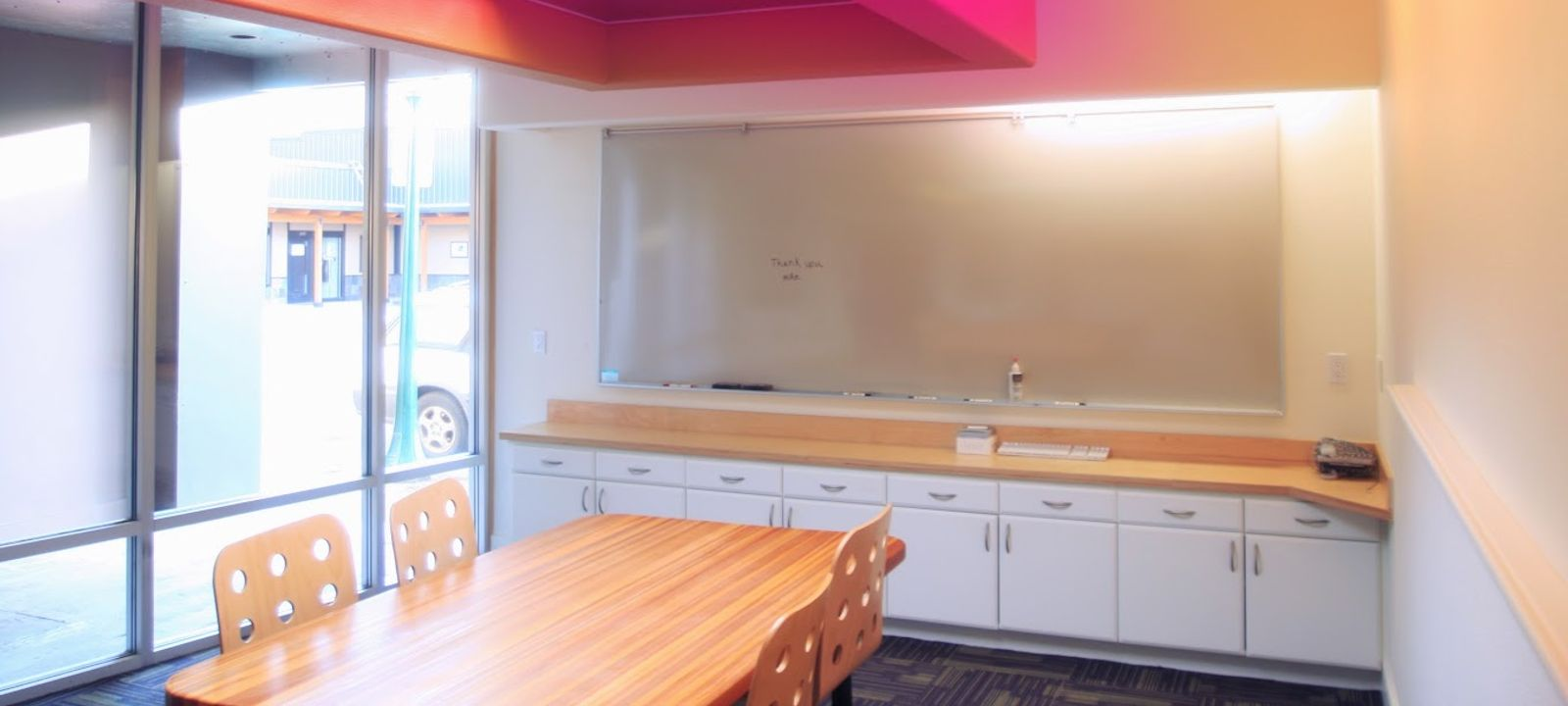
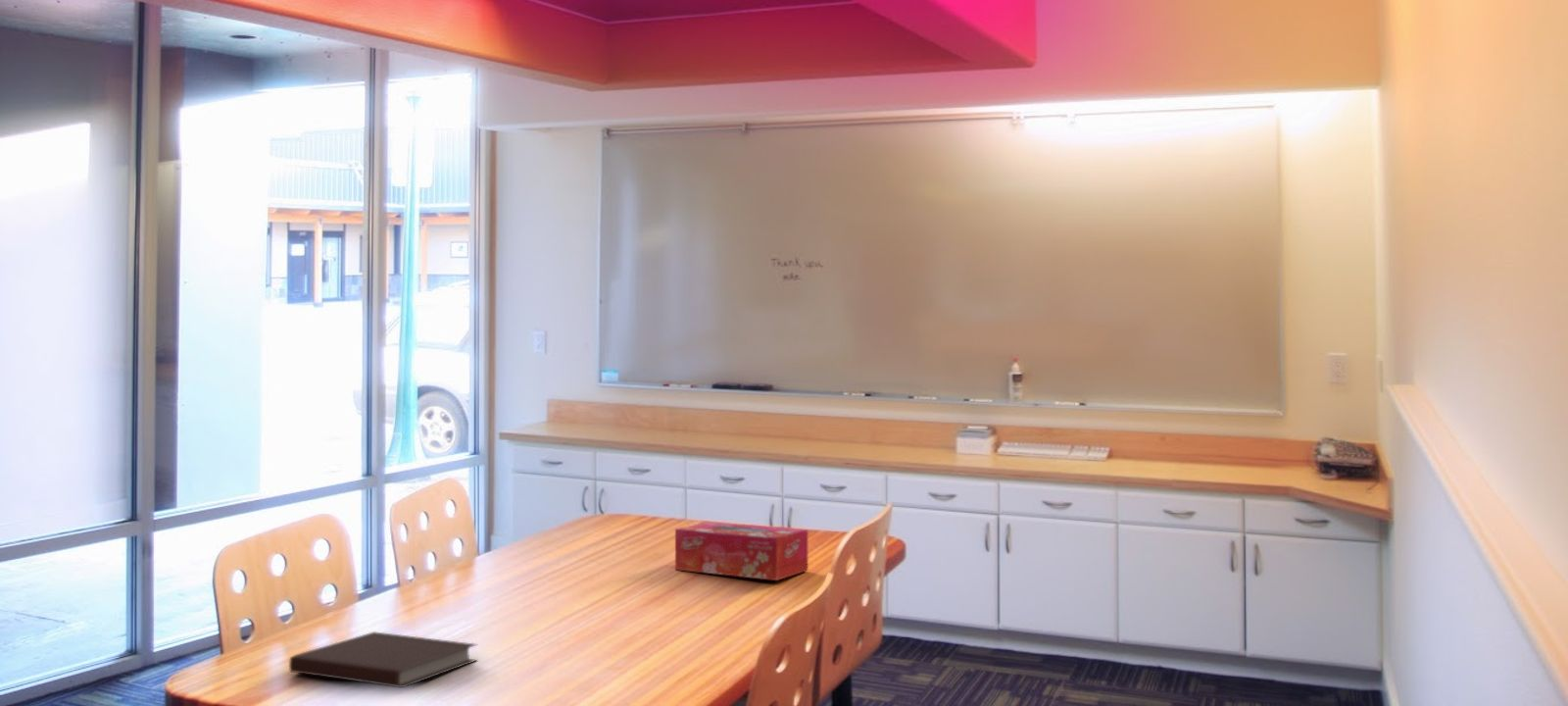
+ tissue box [674,521,809,581]
+ notebook [288,630,478,688]
